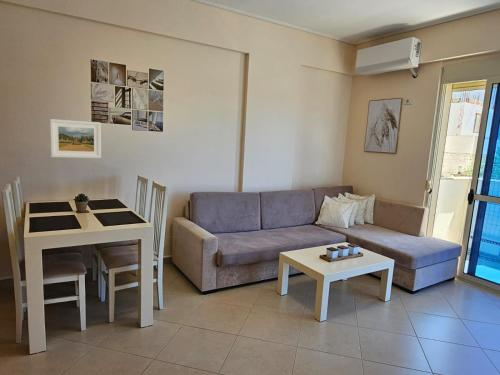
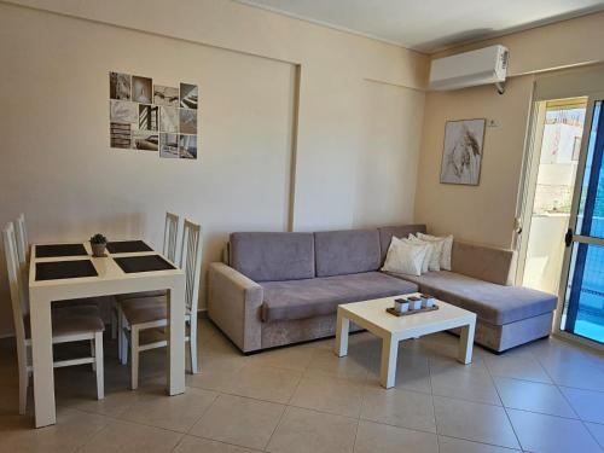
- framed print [49,118,102,159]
